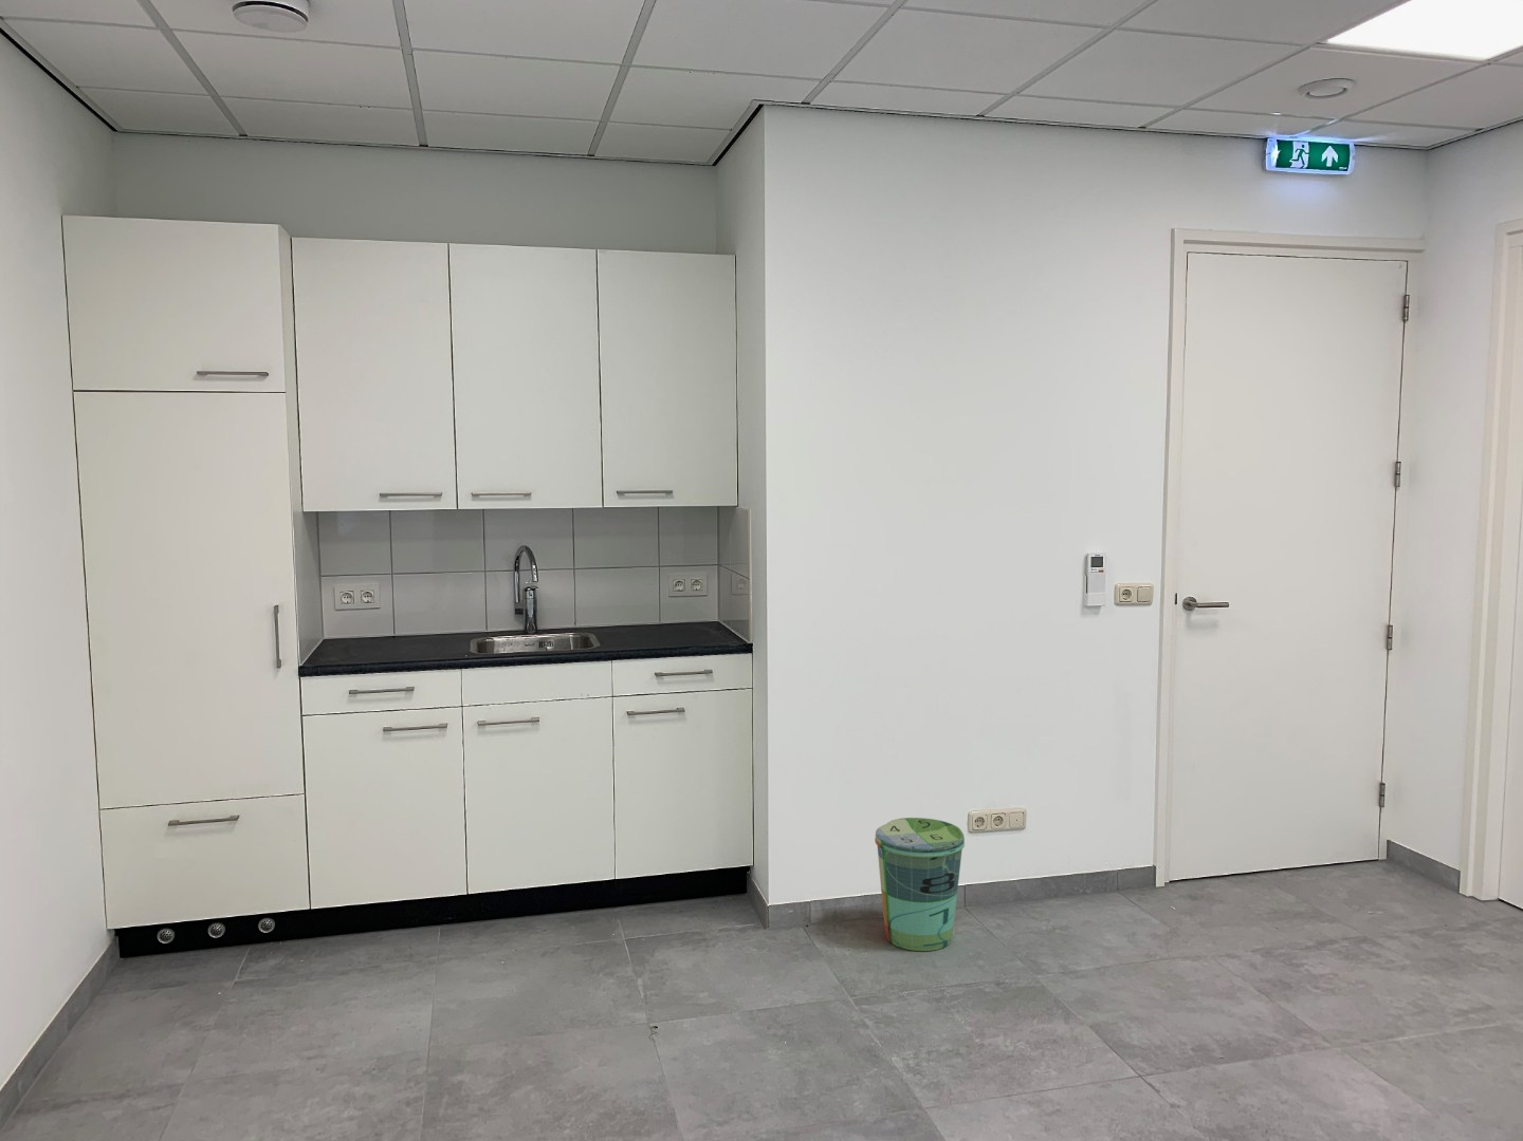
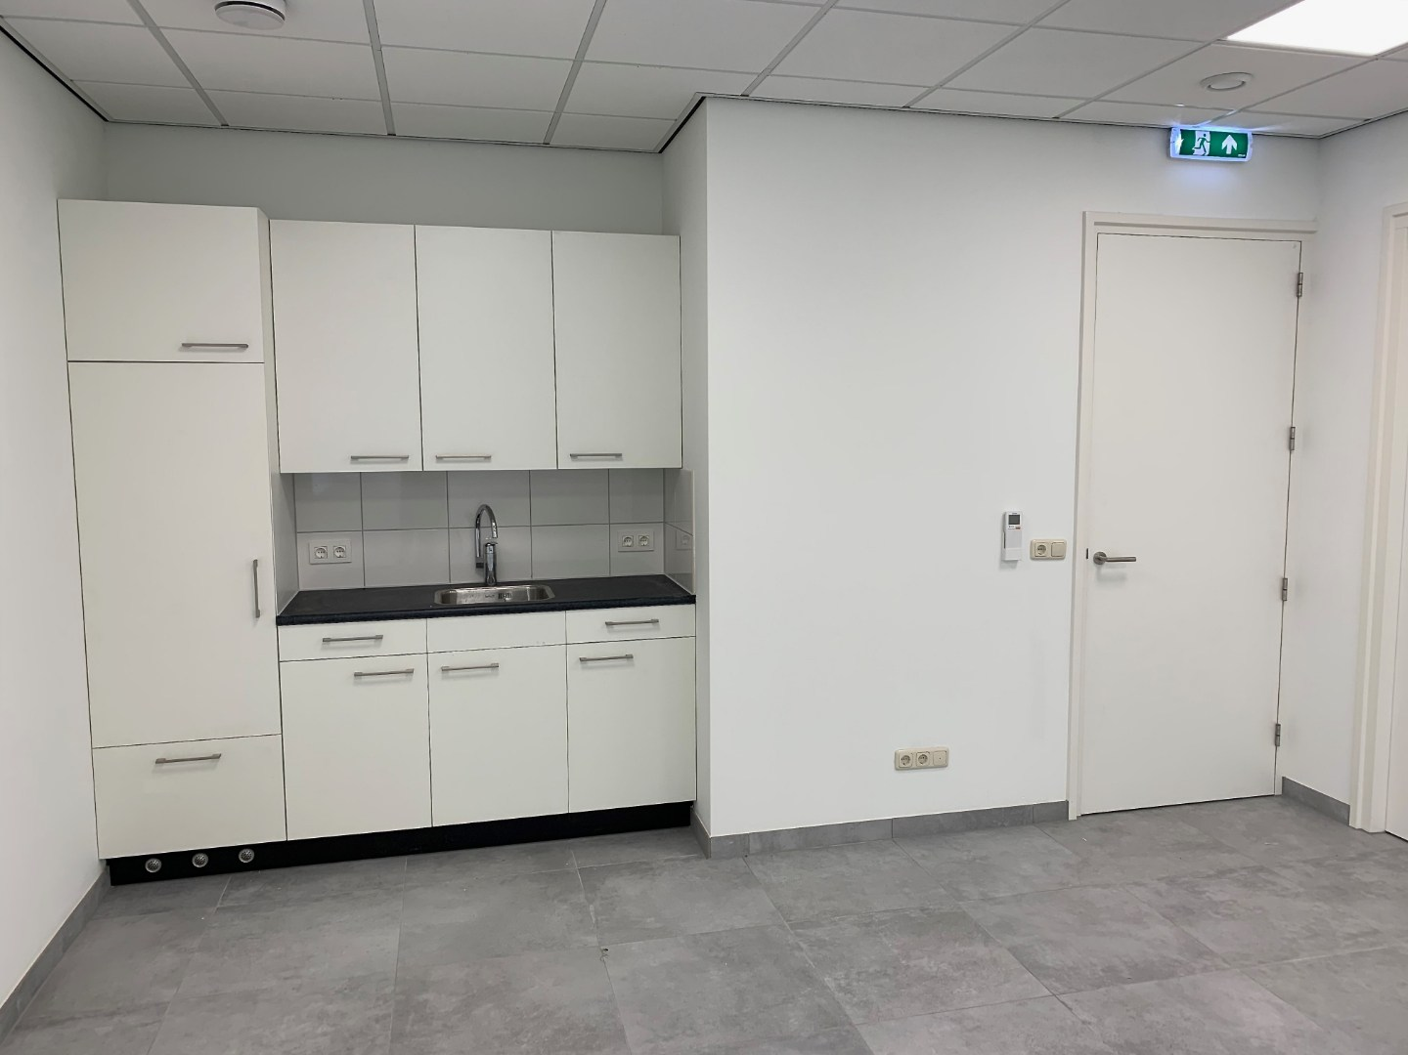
- trash can [873,816,965,952]
